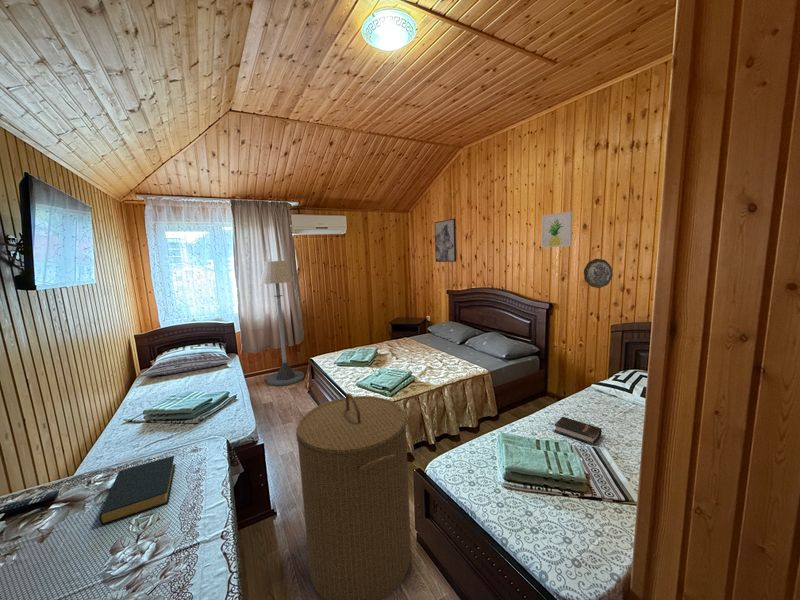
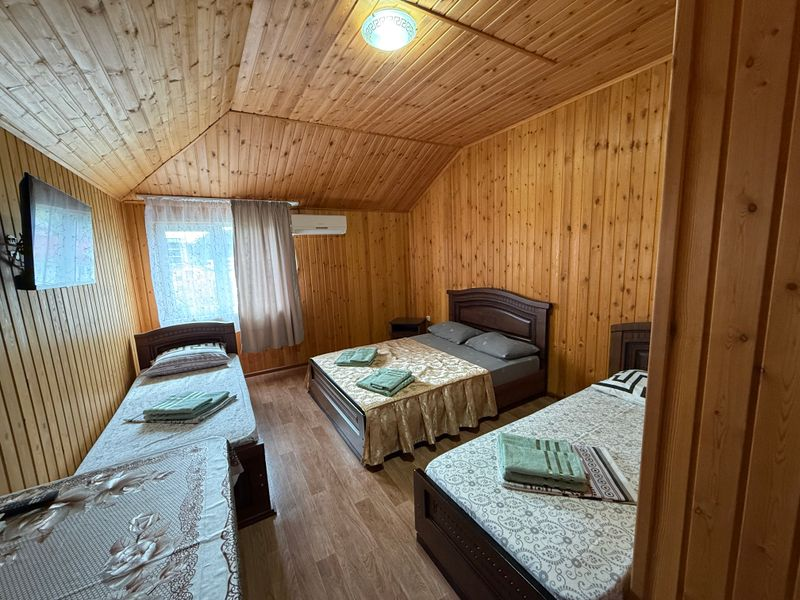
- hardback book [98,455,177,526]
- floor lamp [259,260,305,387]
- decorative plate [583,258,613,289]
- laundry hamper [295,392,412,600]
- wall art [541,210,573,248]
- wall art [434,218,457,263]
- hardback book [553,416,603,446]
